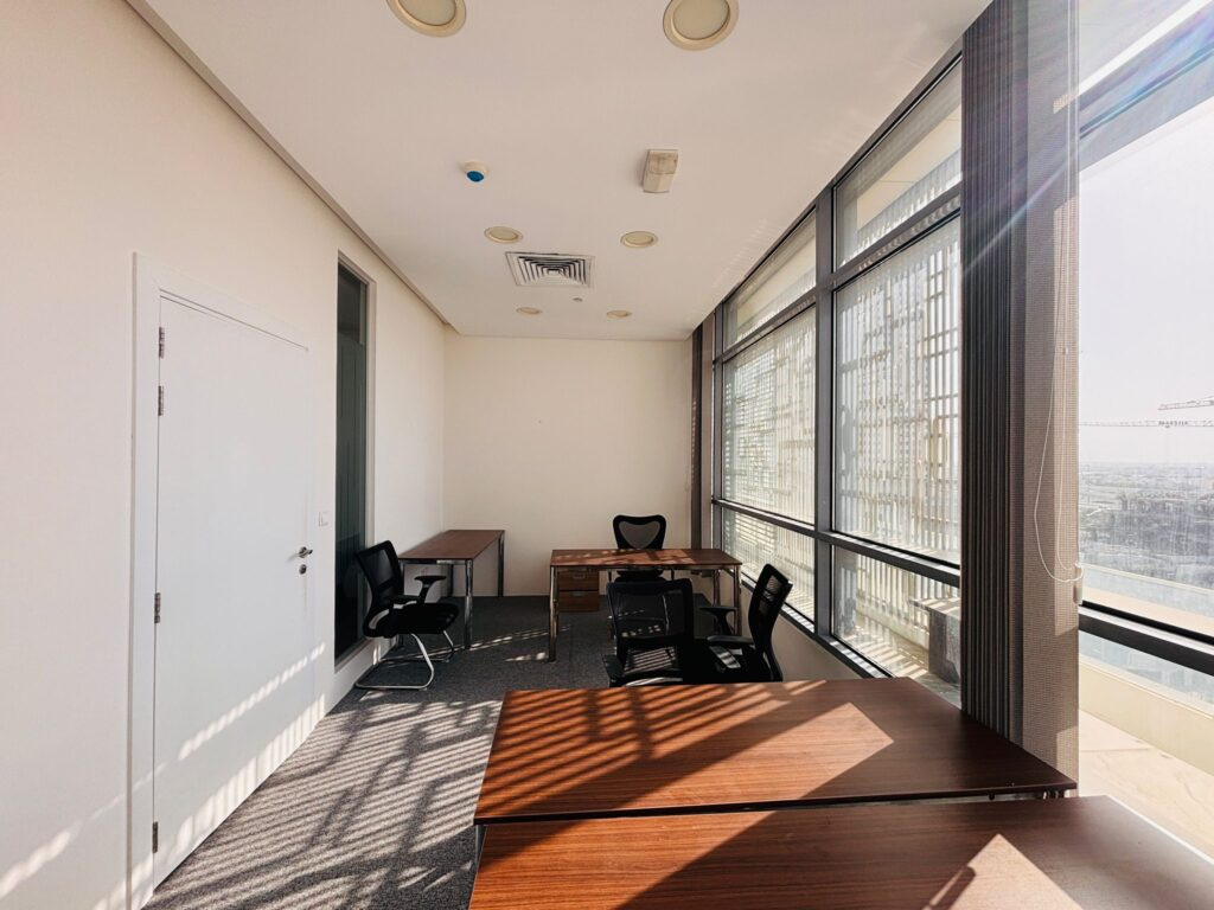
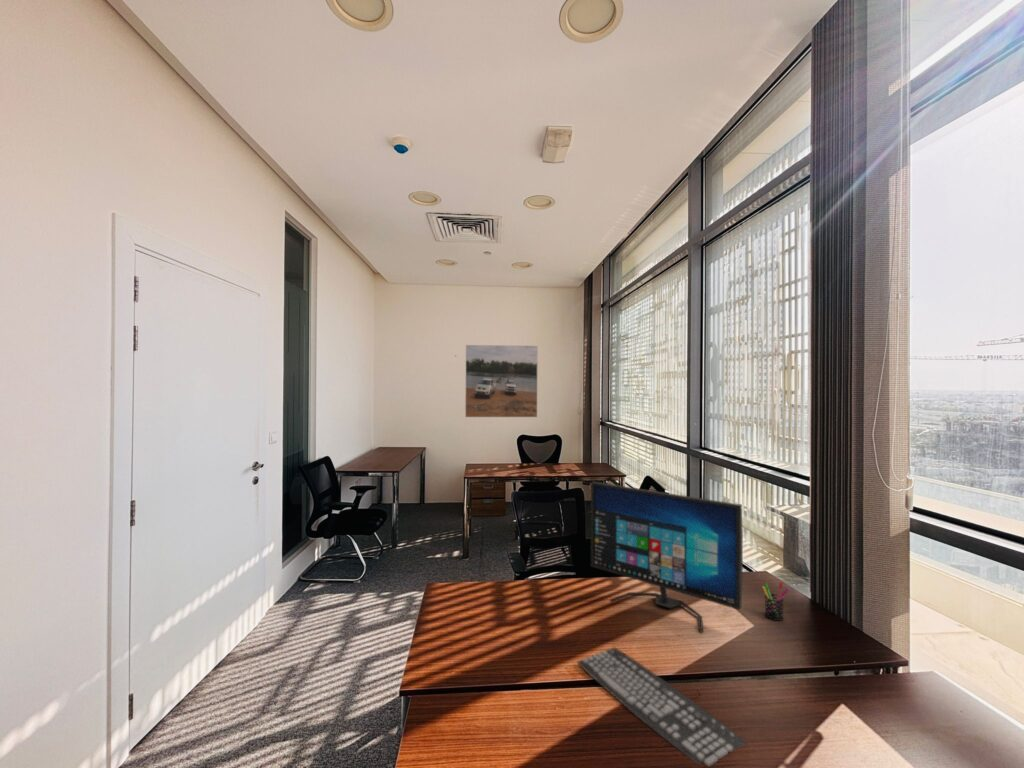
+ pen holder [762,581,790,622]
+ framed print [464,344,539,418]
+ keyboard [577,646,749,767]
+ computer monitor [590,481,744,634]
